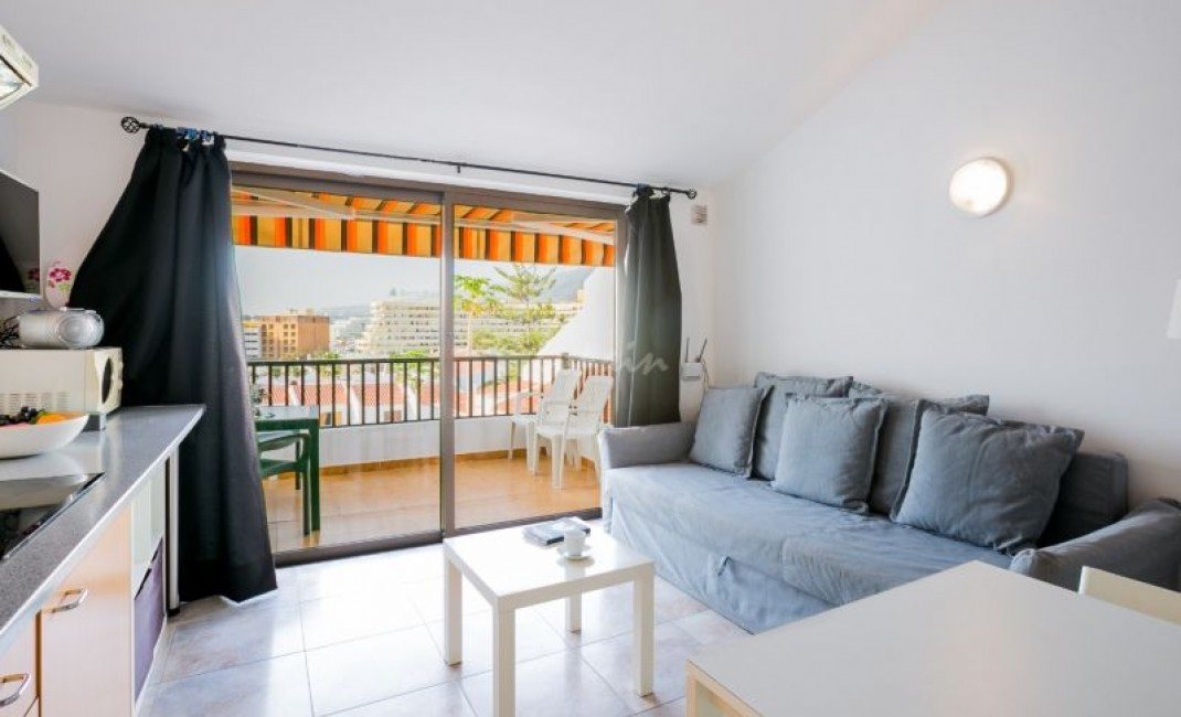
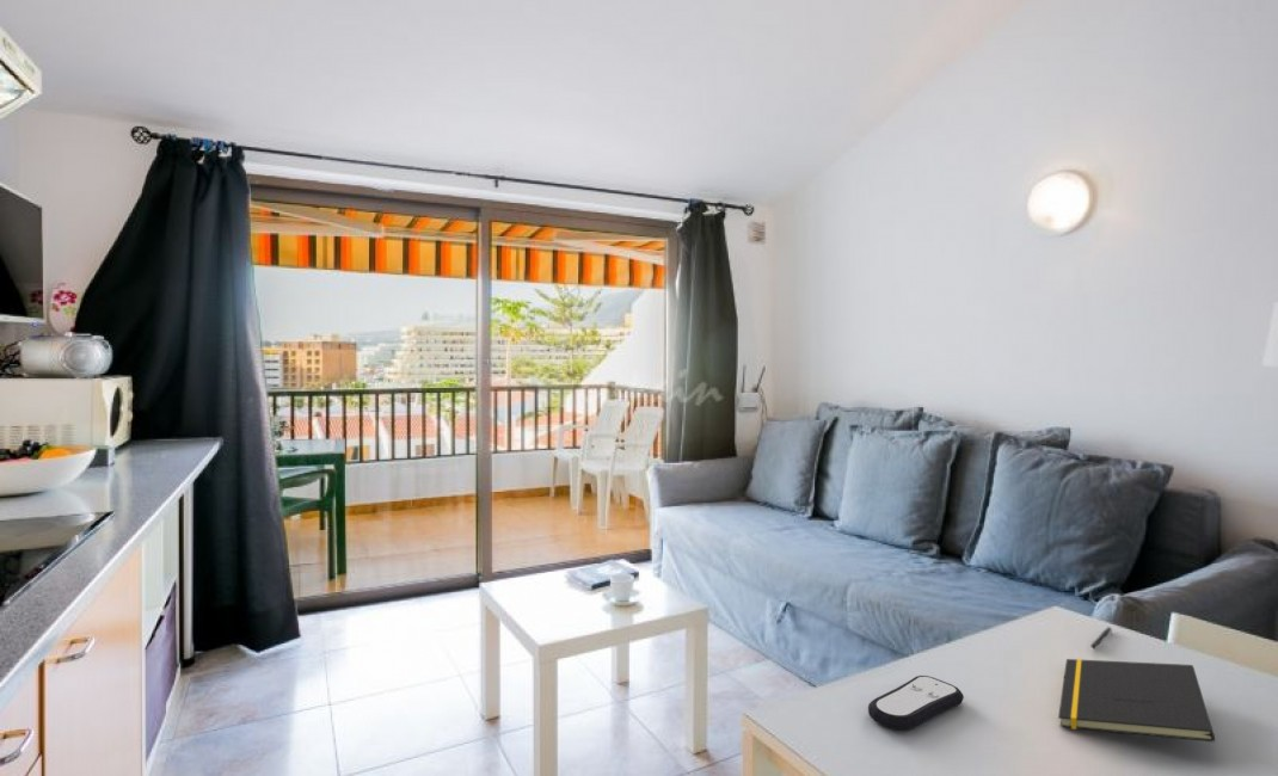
+ pen [1089,626,1113,649]
+ notepad [1057,658,1216,743]
+ remote control [867,675,965,732]
